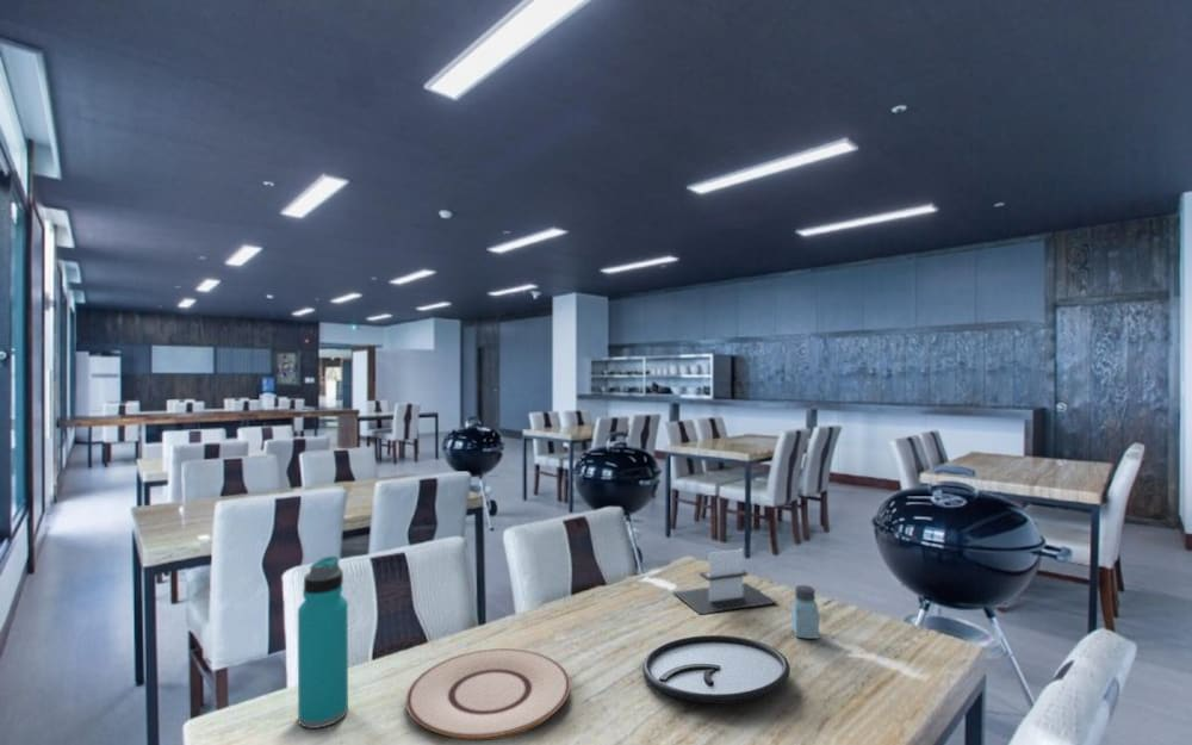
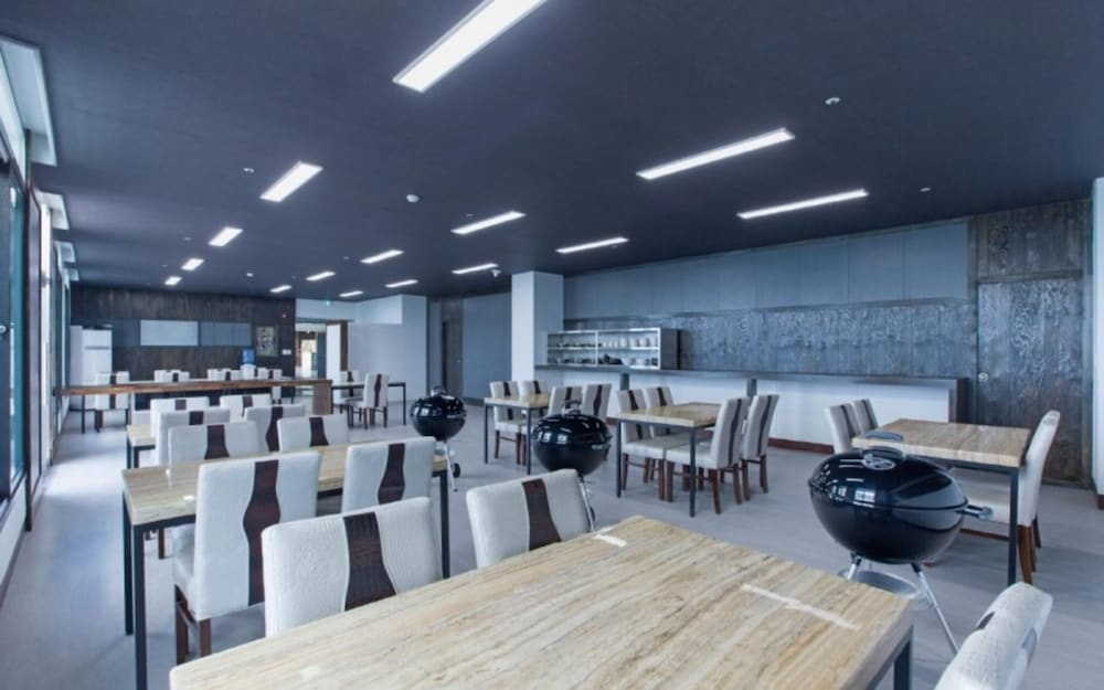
- plate [405,647,572,741]
- saltshaker [790,584,820,640]
- plate [641,634,791,704]
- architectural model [672,547,780,615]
- water bottle [297,555,349,730]
